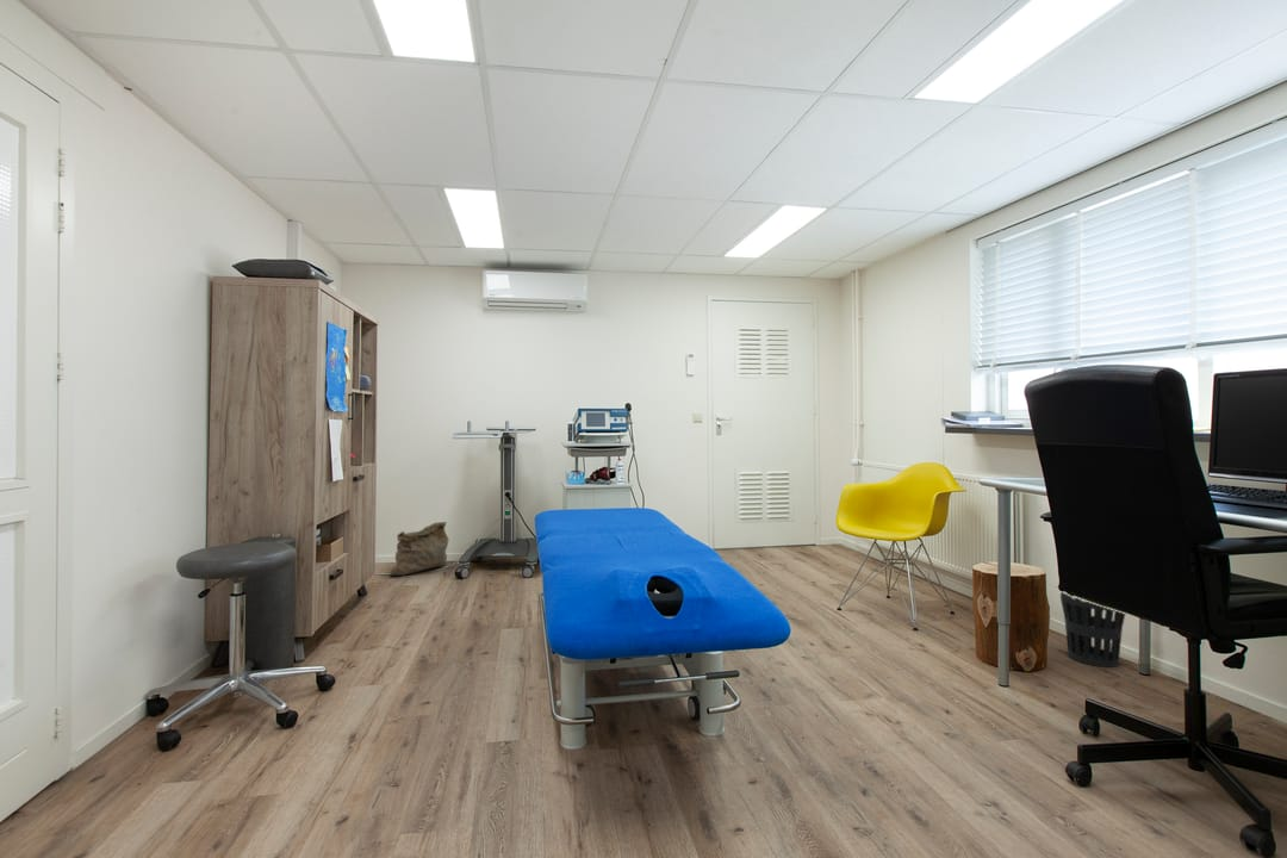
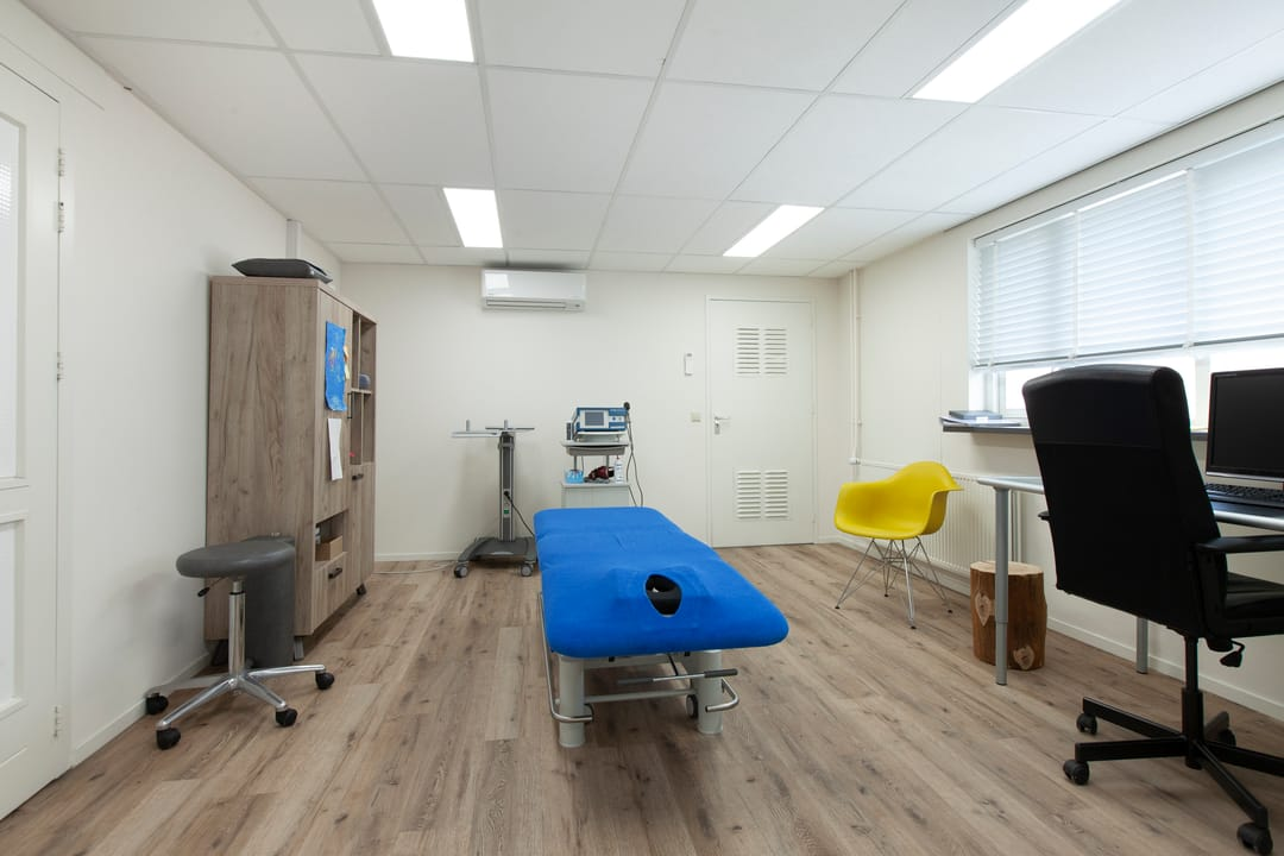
- wastebasket [1059,591,1126,669]
- bag [387,521,449,577]
